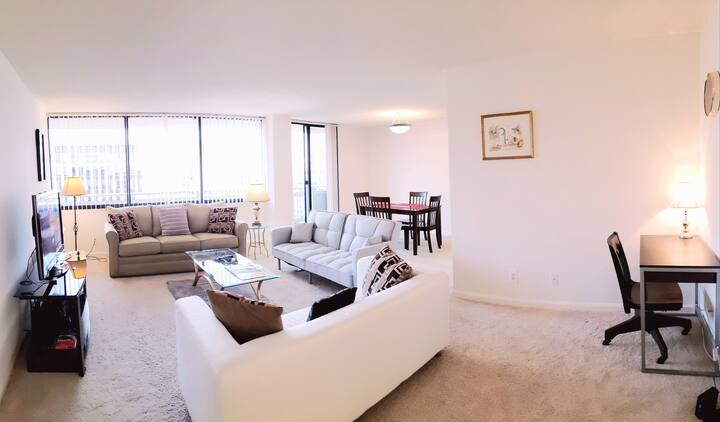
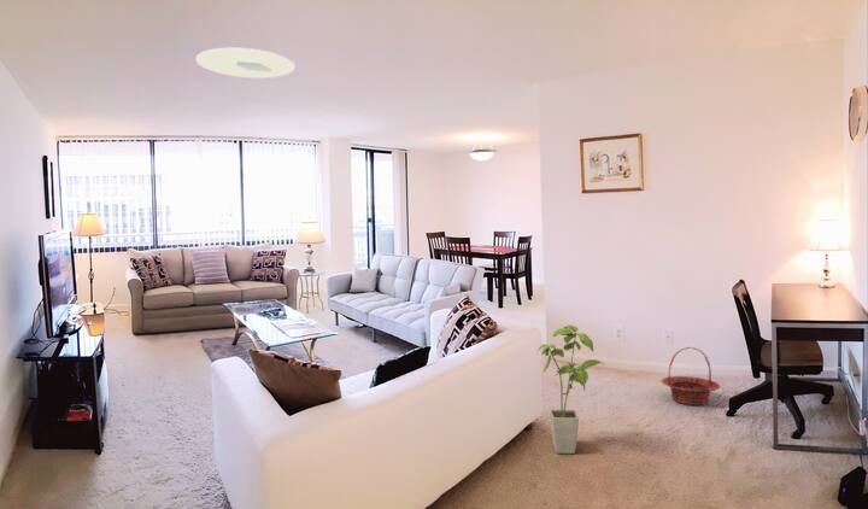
+ basket [661,346,721,406]
+ ceiling light [194,47,297,80]
+ house plant [535,324,606,455]
